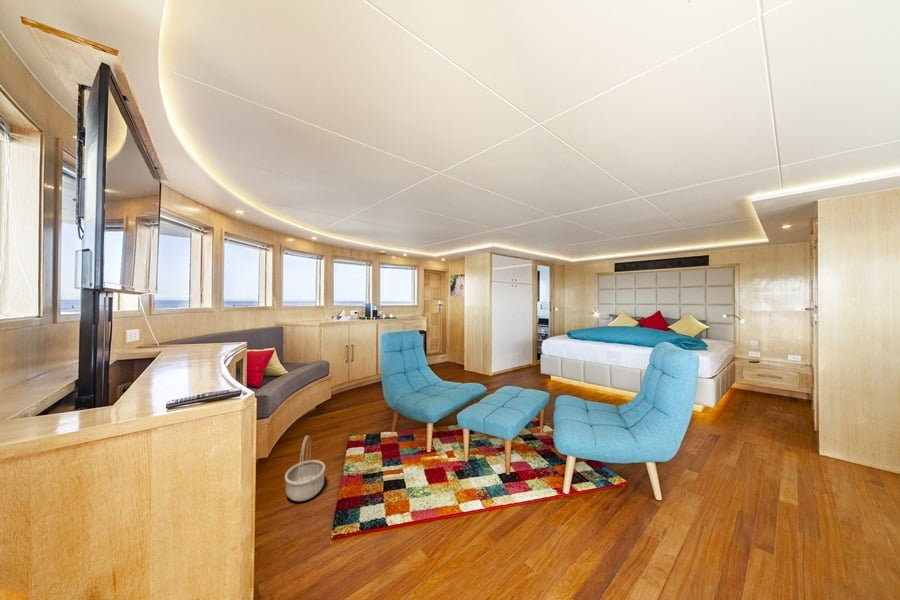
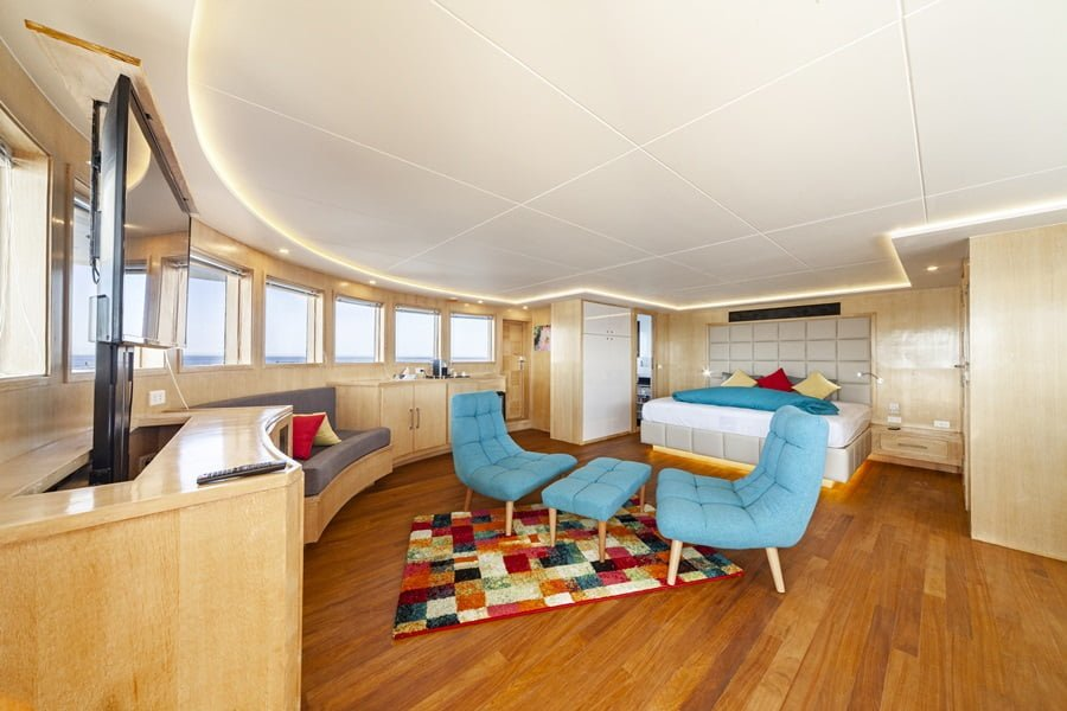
- basket [284,434,326,502]
